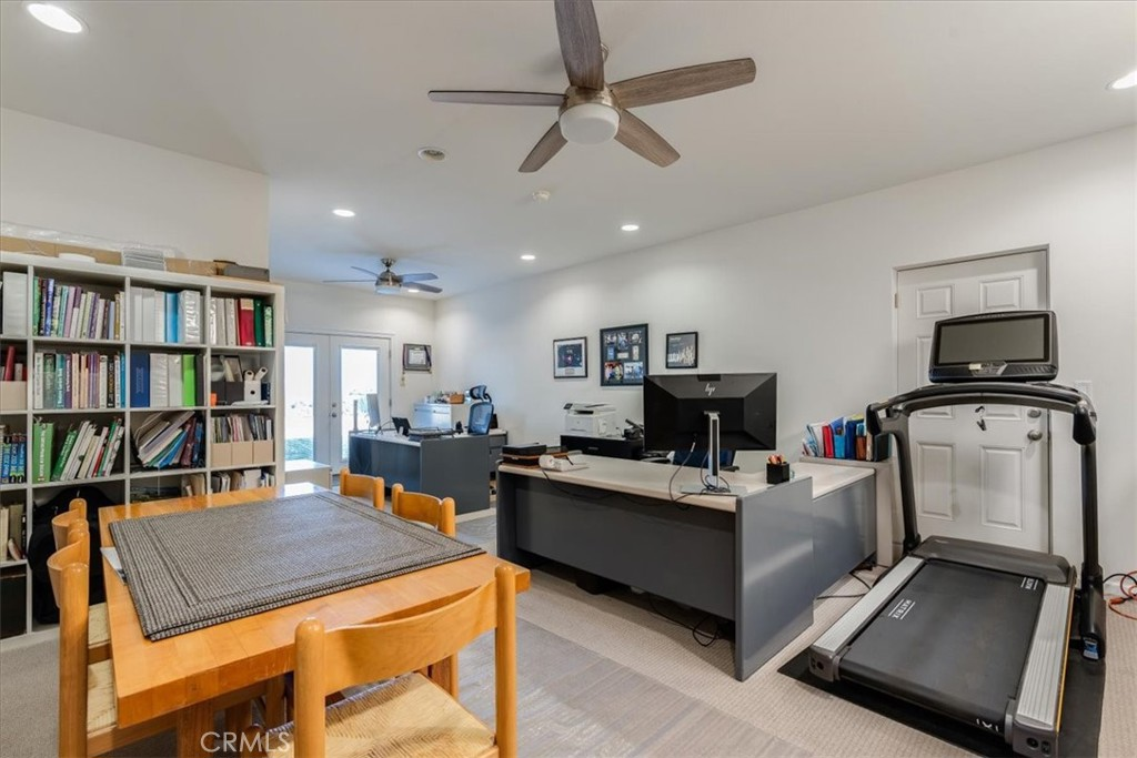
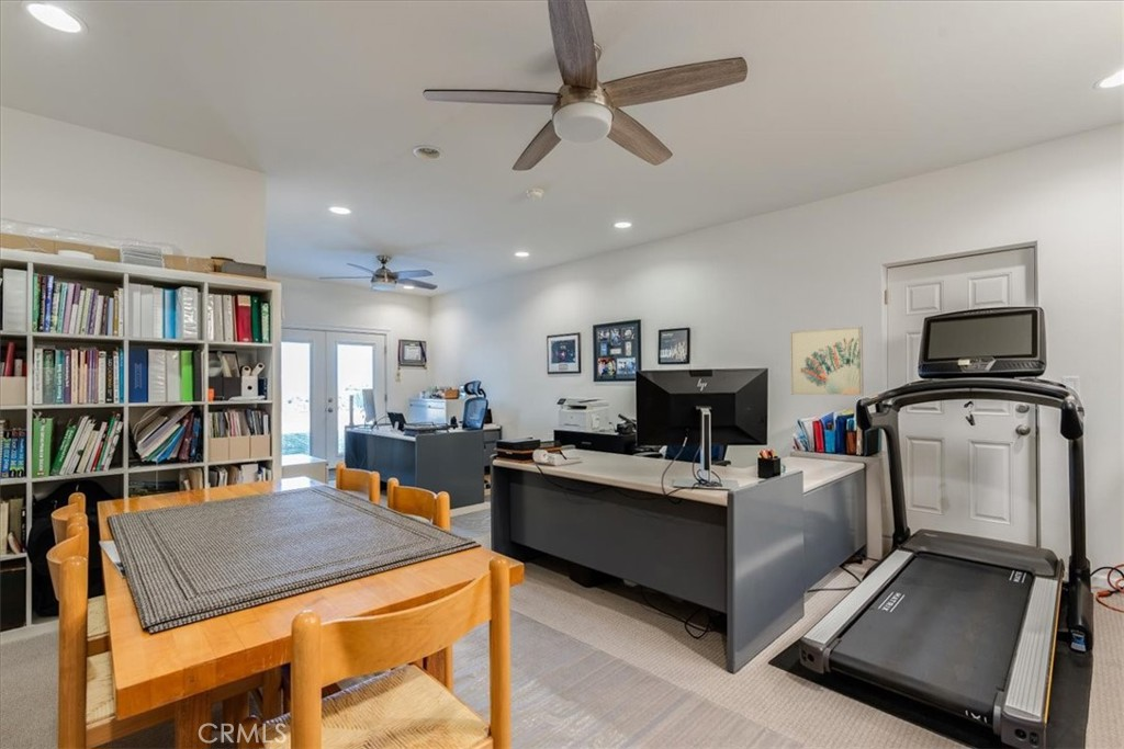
+ wall art [789,326,865,397]
